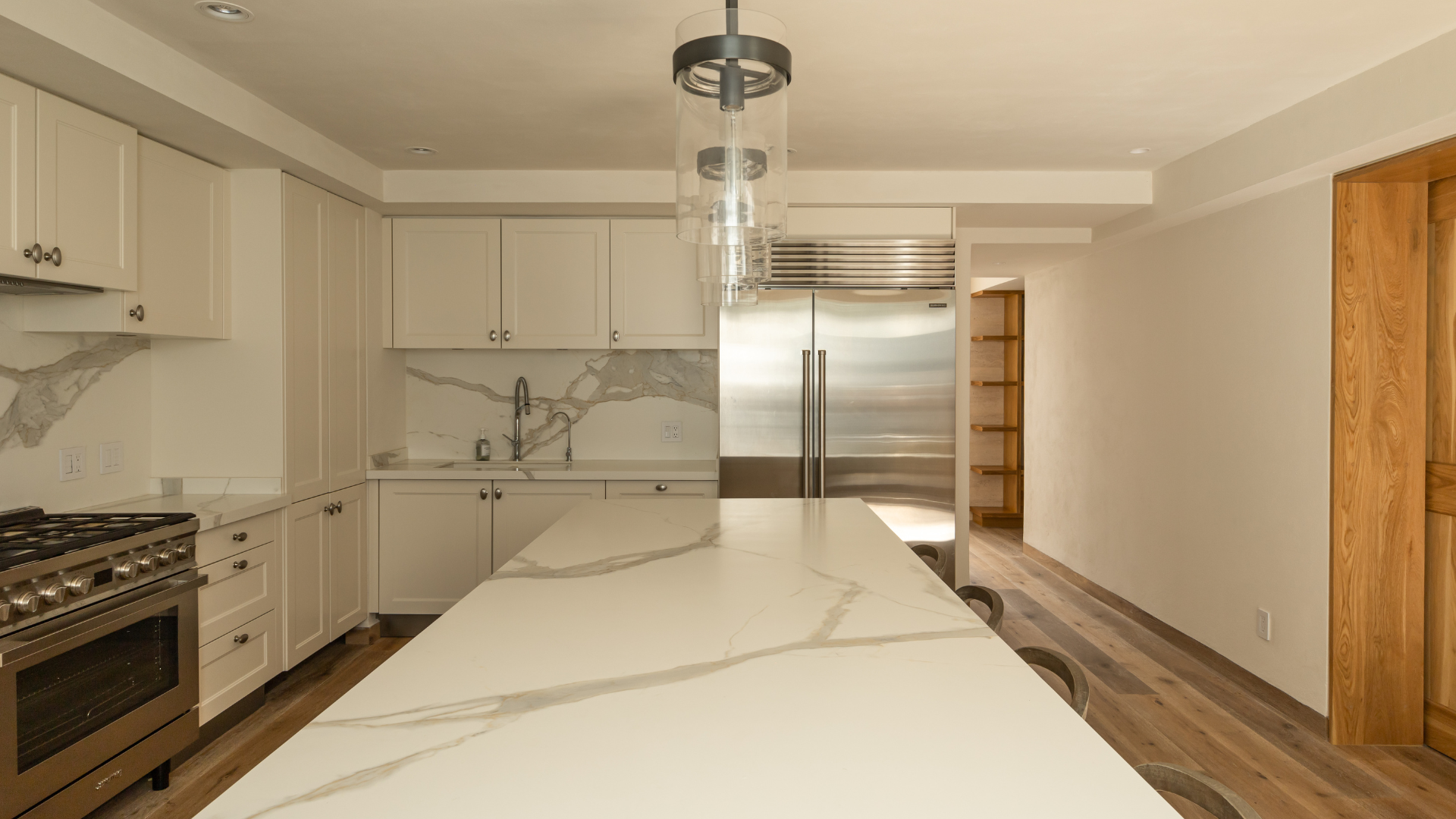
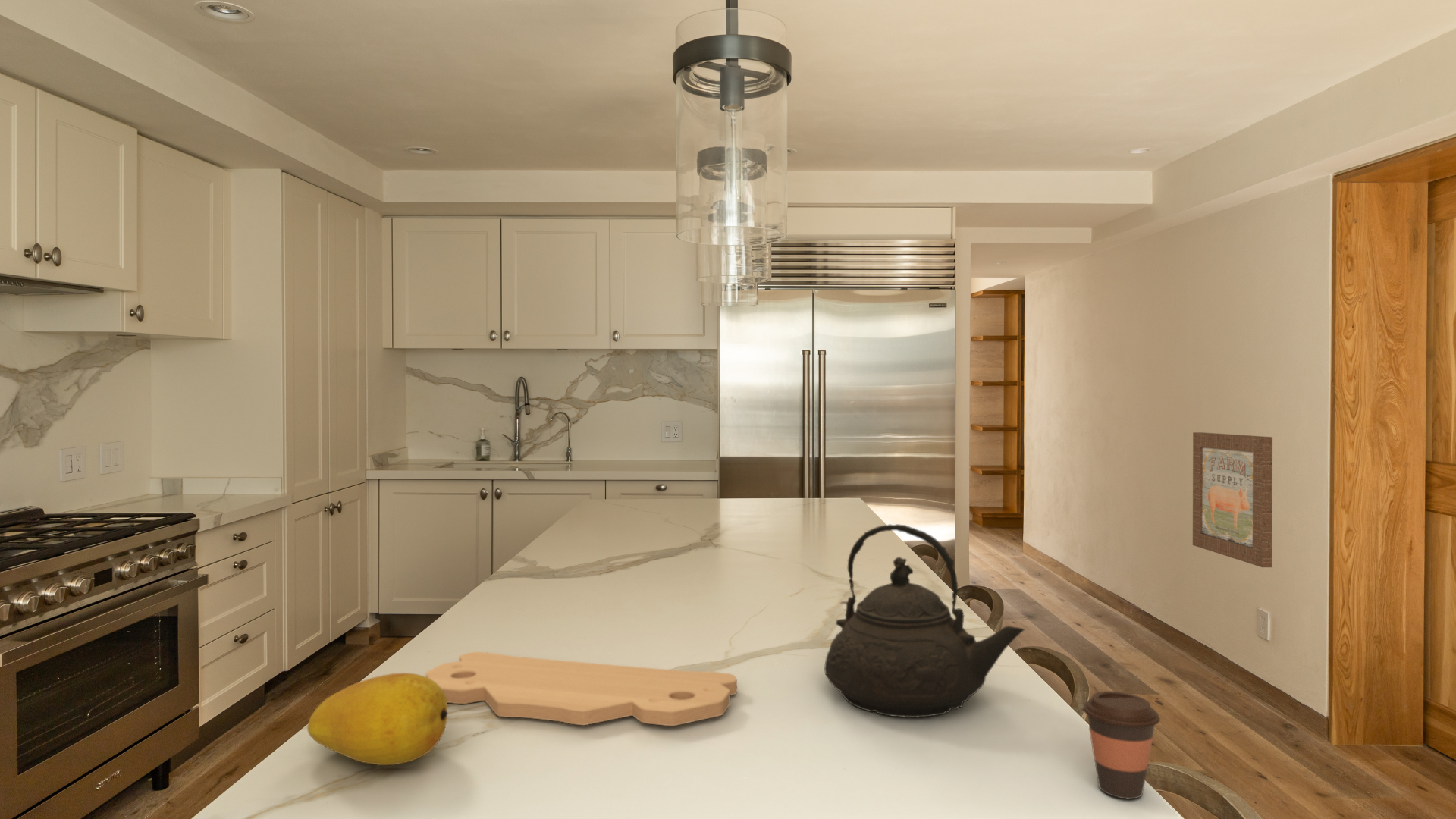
+ cutting board [425,651,738,726]
+ coffee cup [1082,691,1161,800]
+ teakettle [824,523,1026,718]
+ fruit [306,672,448,766]
+ wall art [1192,431,1273,568]
